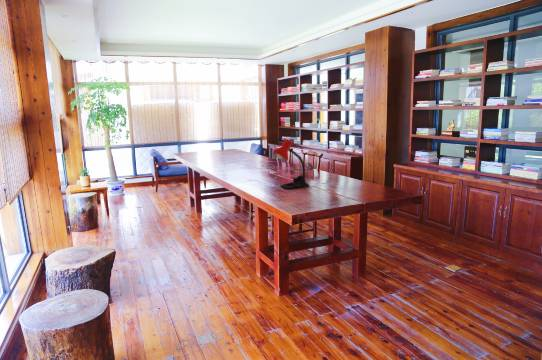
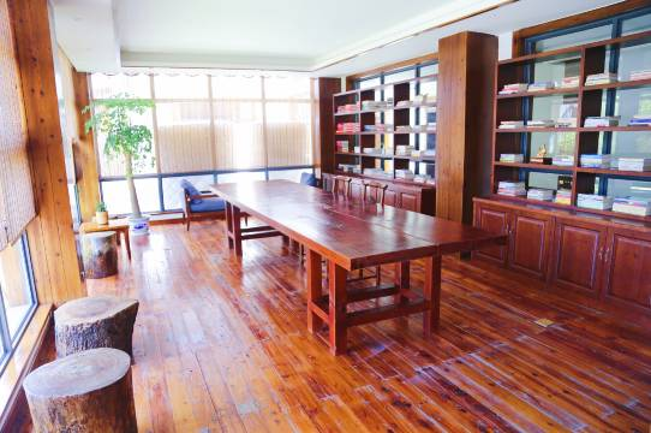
- desk lamp [271,138,310,190]
